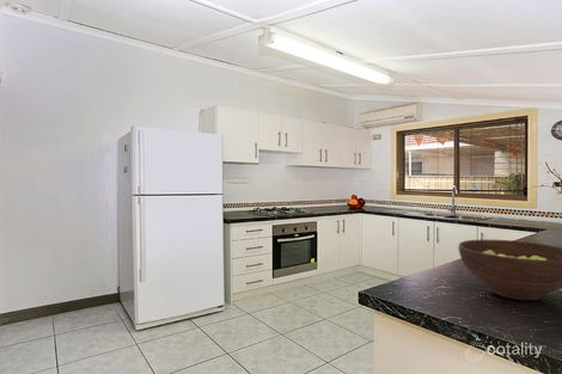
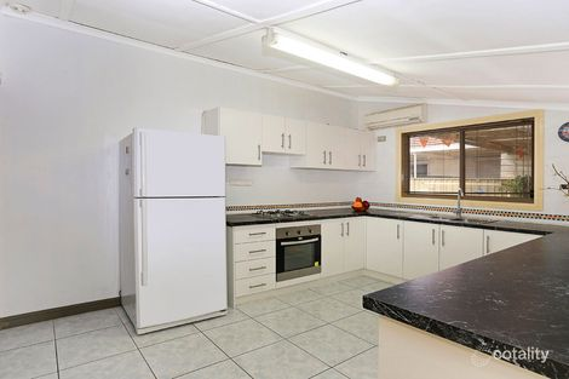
- fruit bowl [457,239,562,301]
